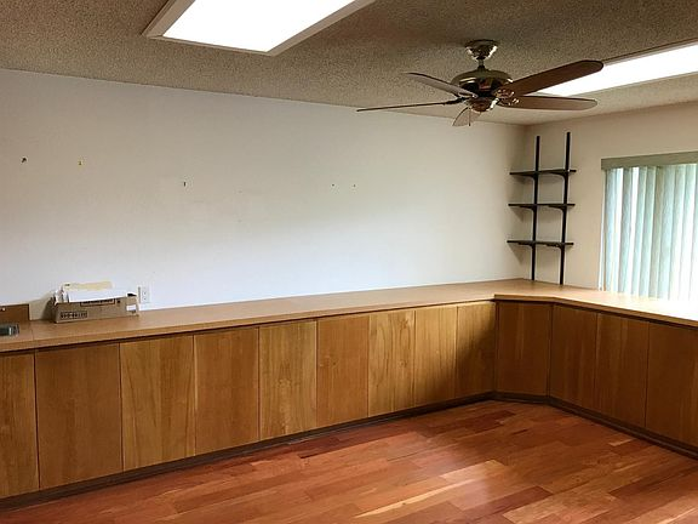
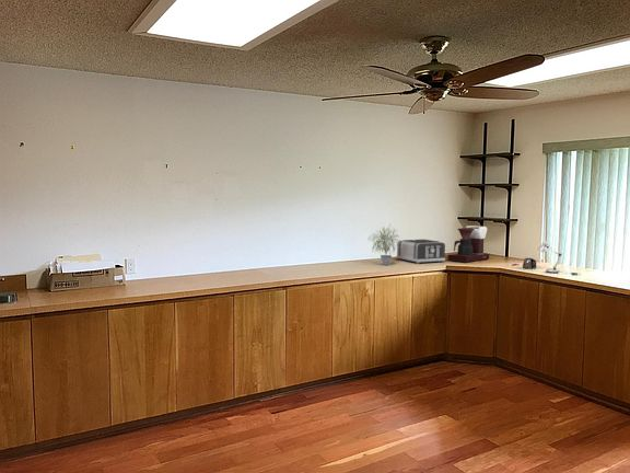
+ desk lamp [505,240,581,276]
+ coffee maker [447,224,490,264]
+ potted plant [366,224,400,266]
+ toaster [395,239,446,265]
